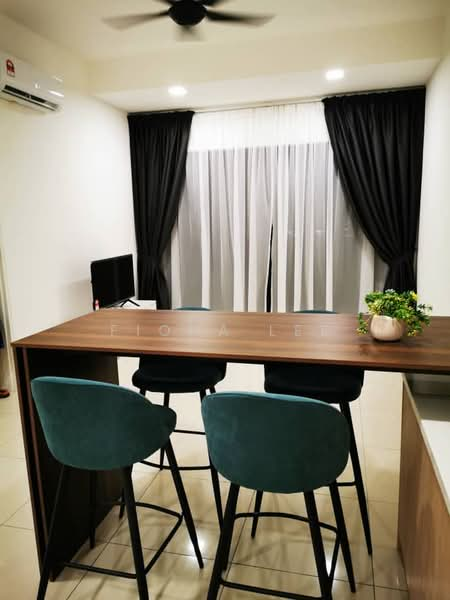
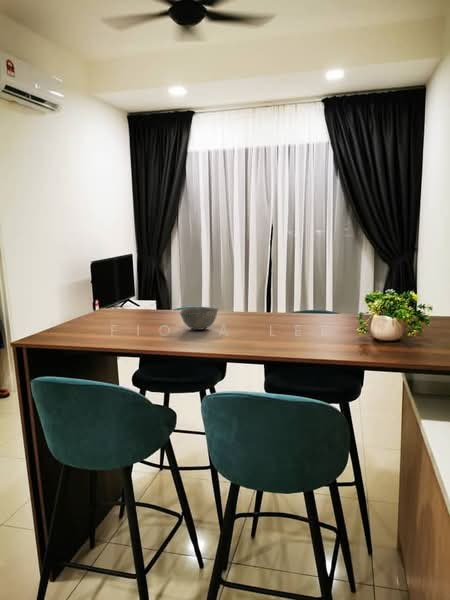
+ bowl [178,306,220,331]
